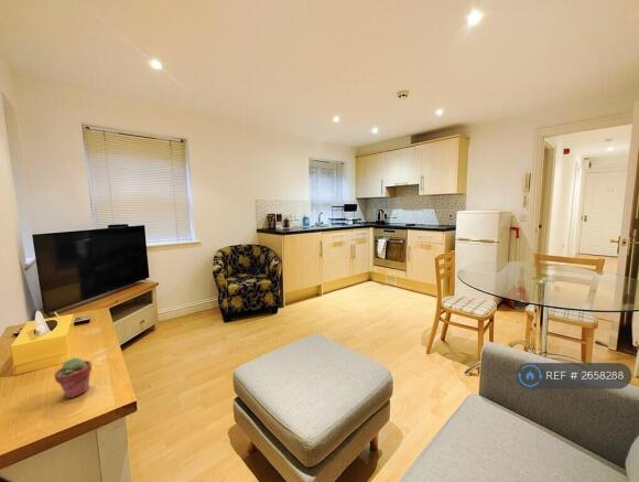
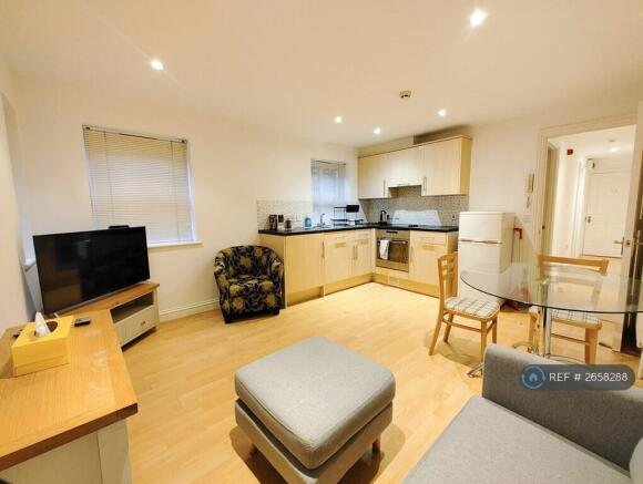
- potted succulent [53,356,93,400]
